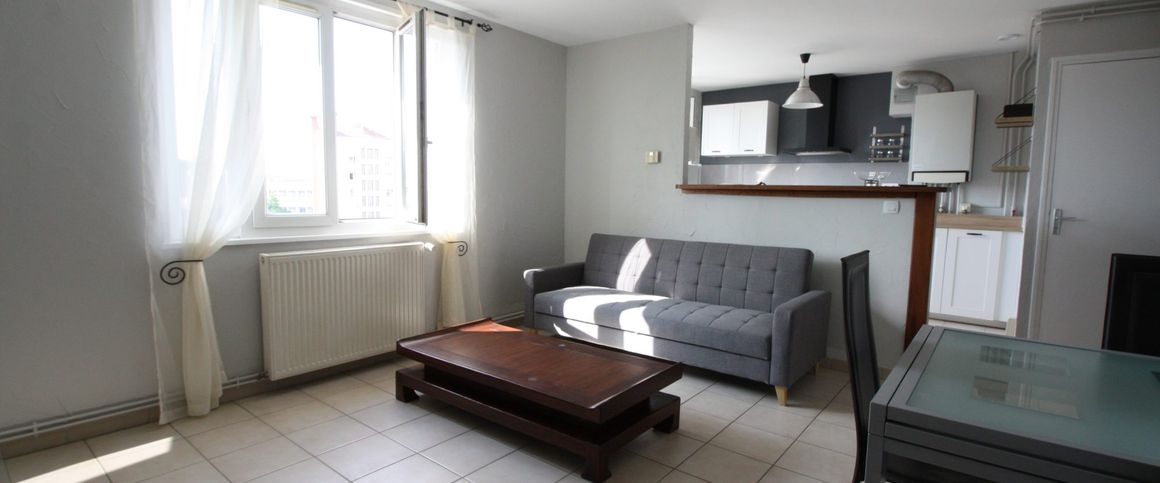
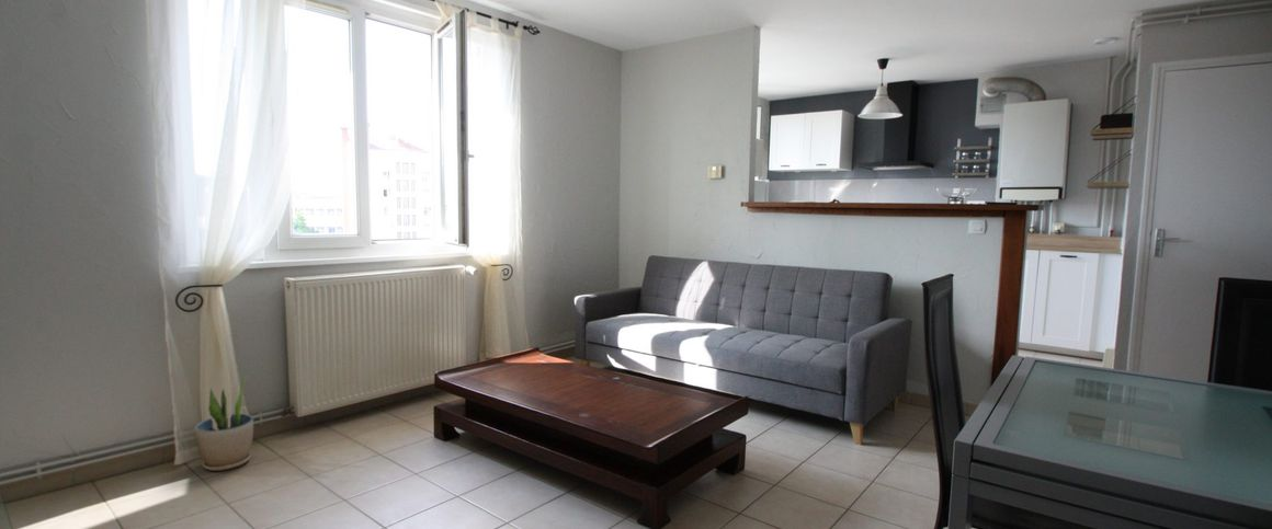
+ potted plant [194,375,254,472]
